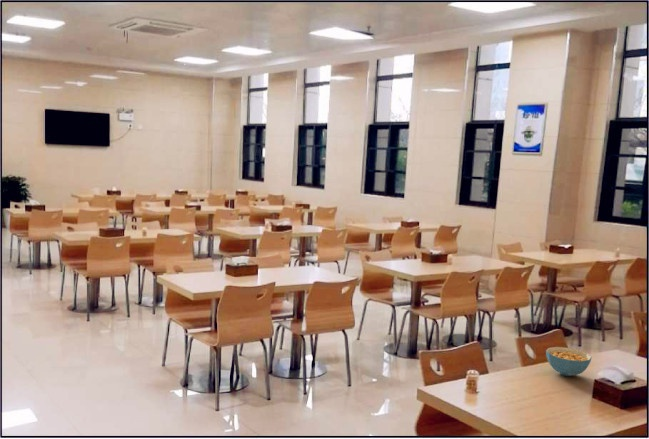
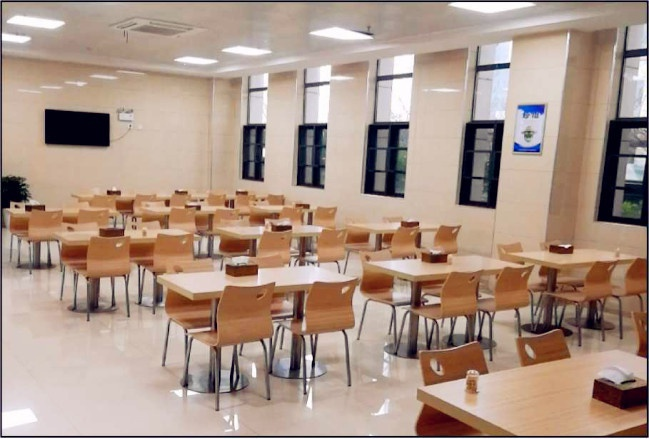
- cereal bowl [545,346,592,377]
